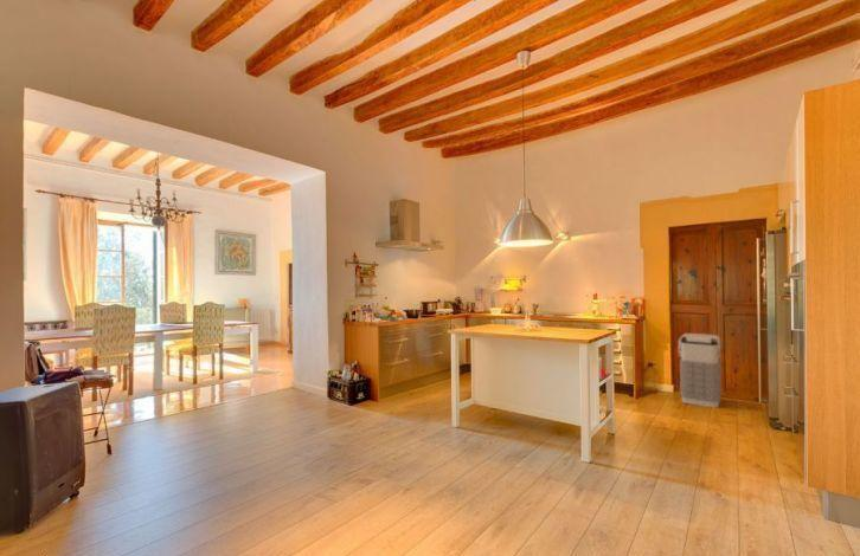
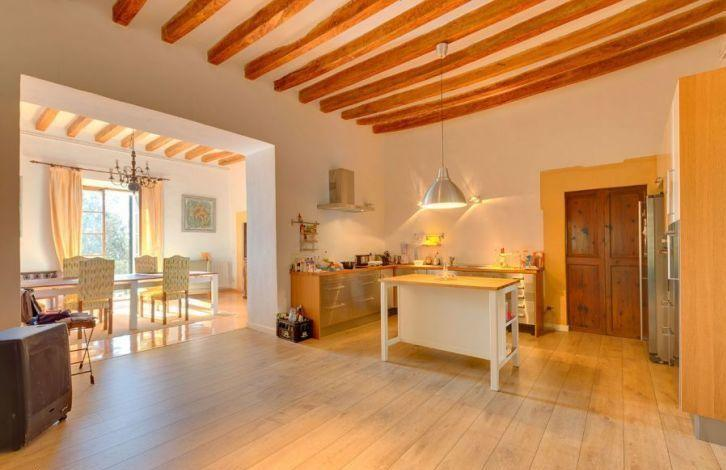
- grenade [676,332,725,409]
